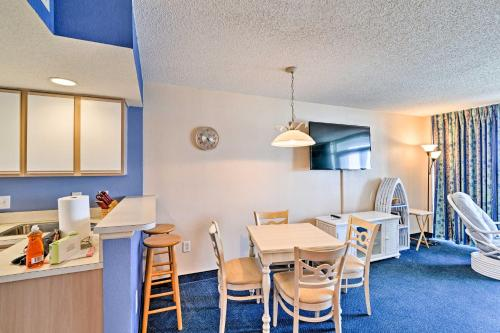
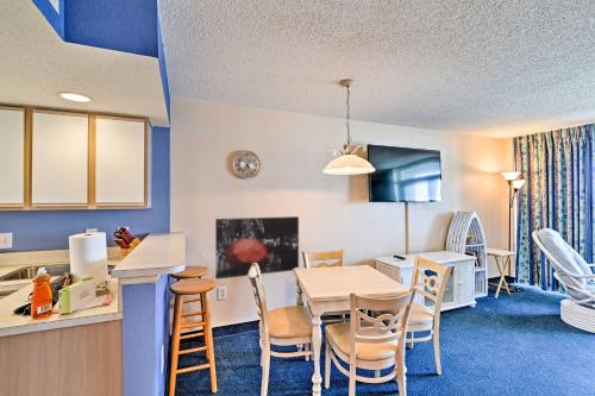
+ wall art [214,215,300,281]
